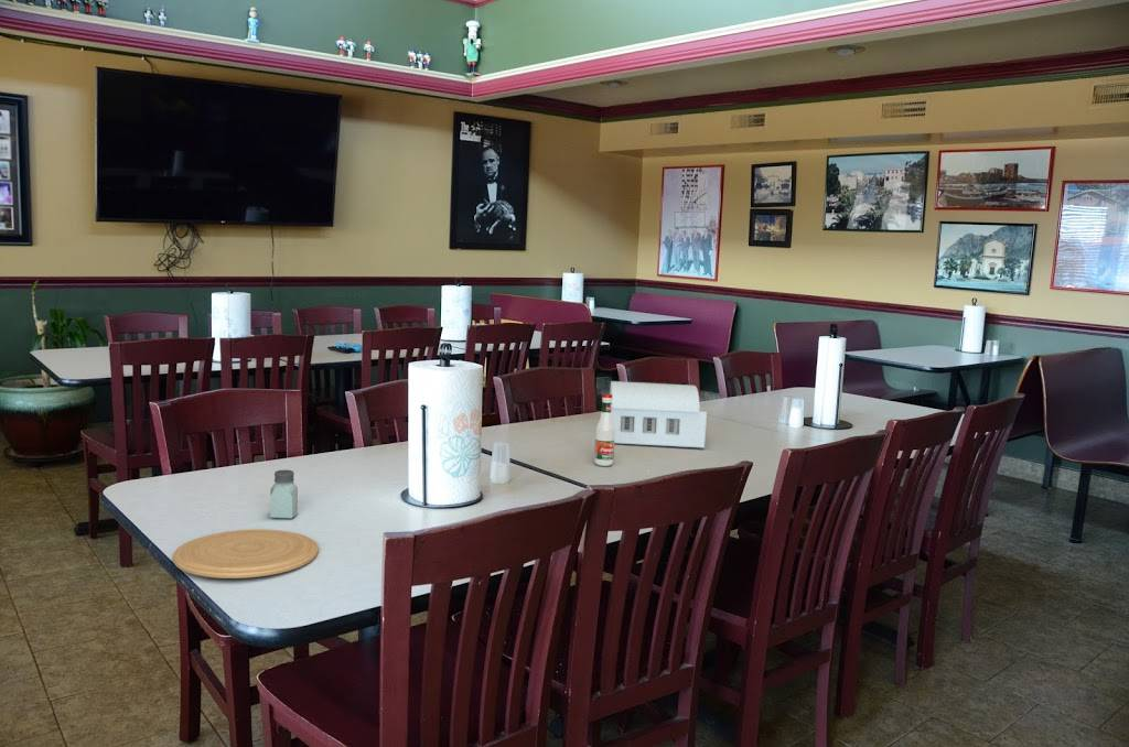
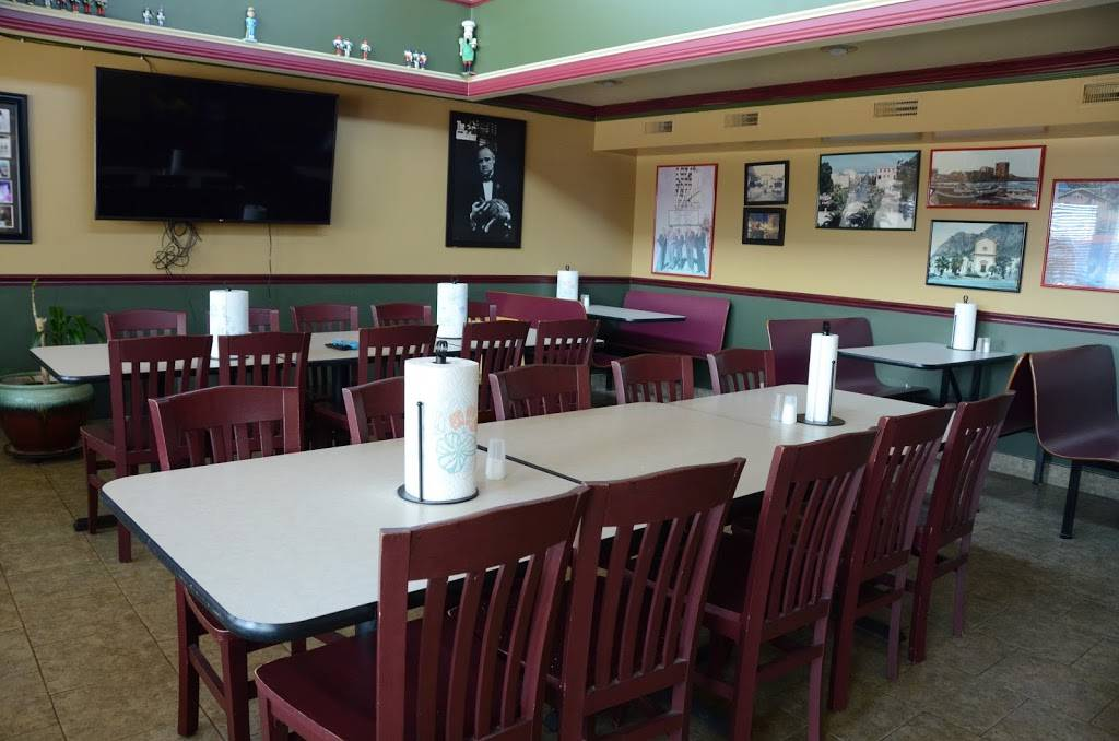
- plate [172,529,320,580]
- saltshaker [269,469,299,520]
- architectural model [609,380,708,448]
- tabasco sauce [593,393,615,467]
